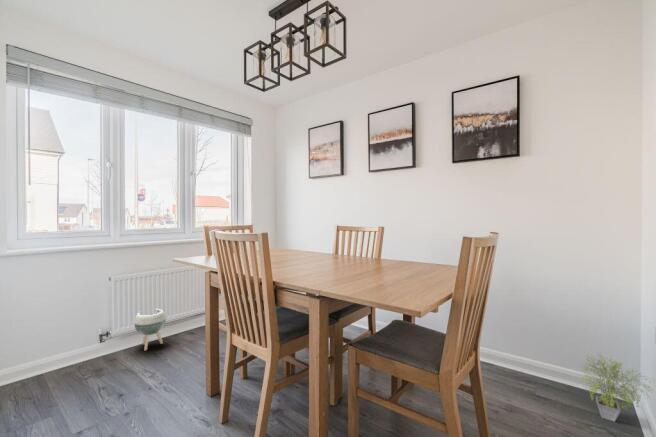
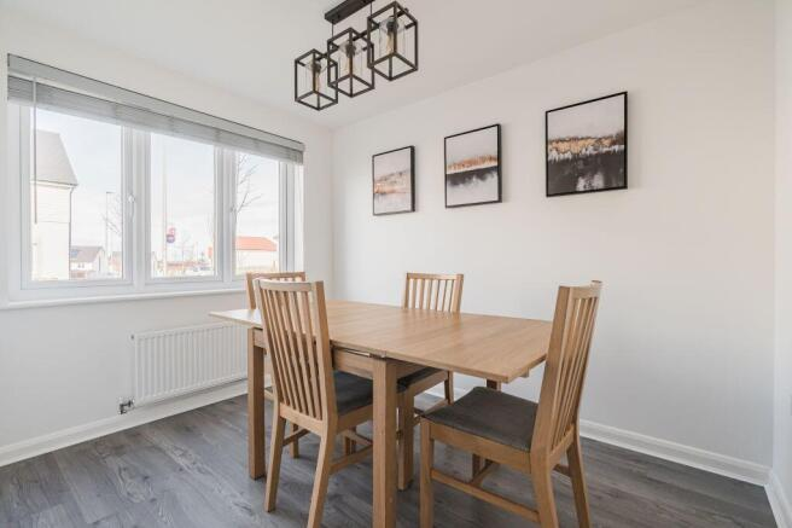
- planter [133,308,167,351]
- potted plant [578,353,656,423]
